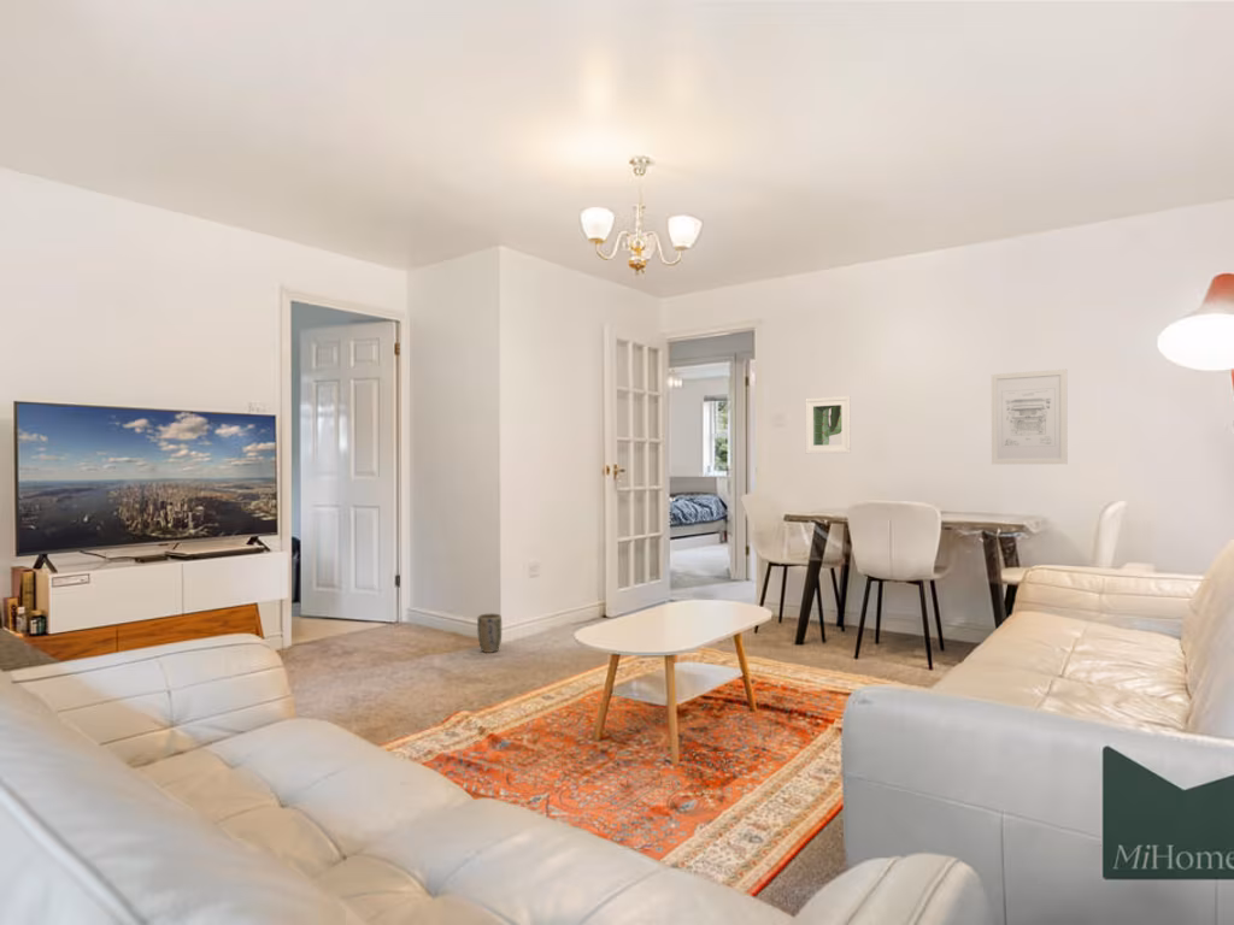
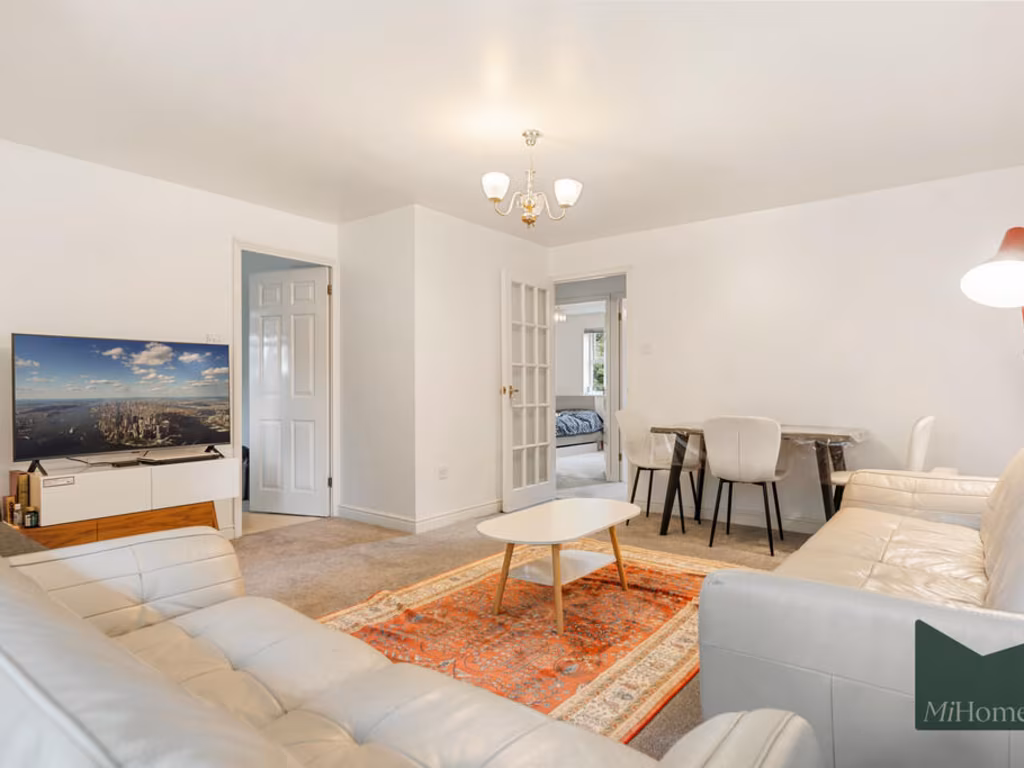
- plant pot [476,612,503,654]
- wall art [991,369,1069,465]
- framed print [804,395,852,454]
